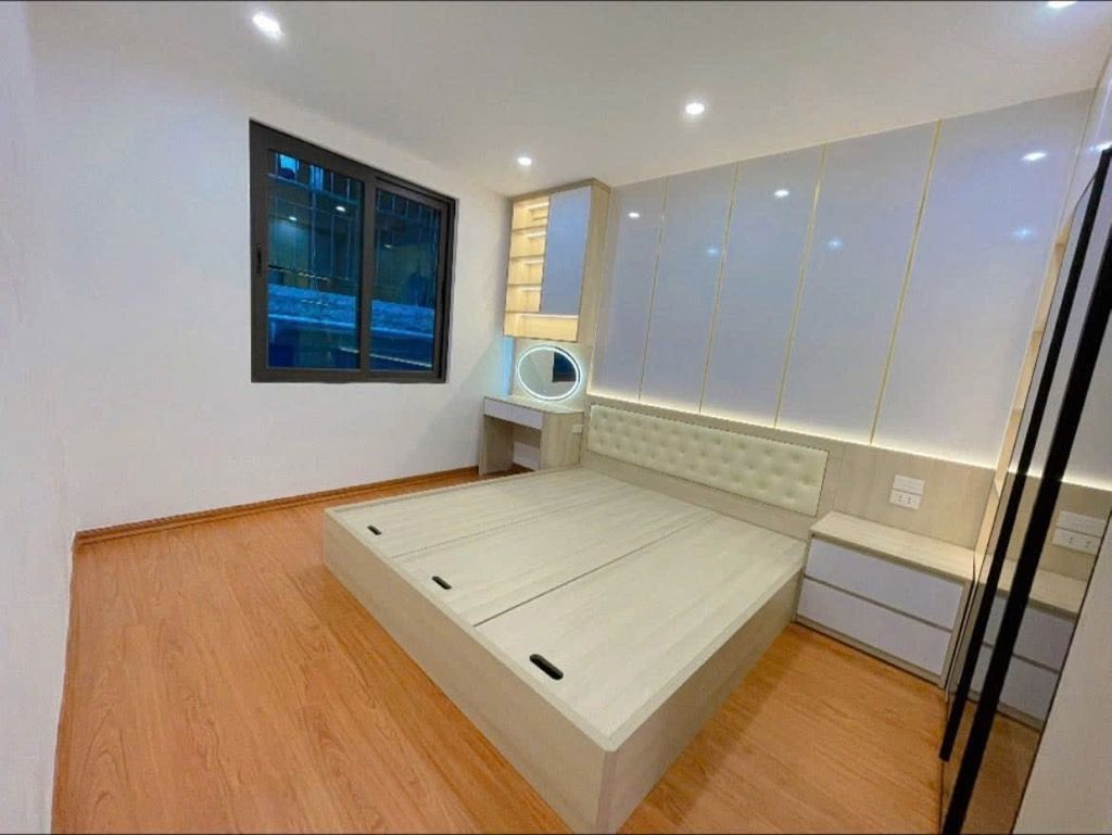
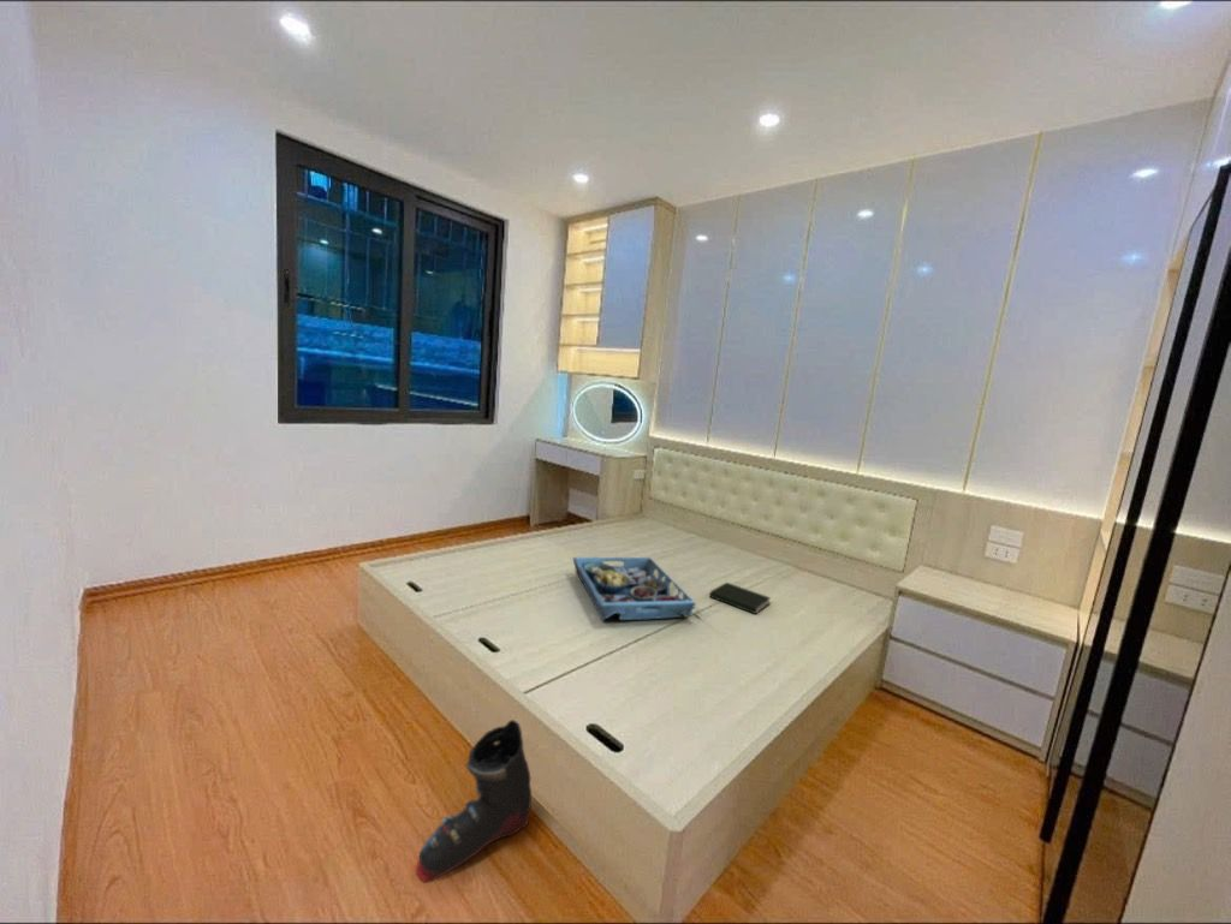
+ ski boot [415,719,533,884]
+ serving tray [572,556,697,622]
+ book [708,582,772,615]
